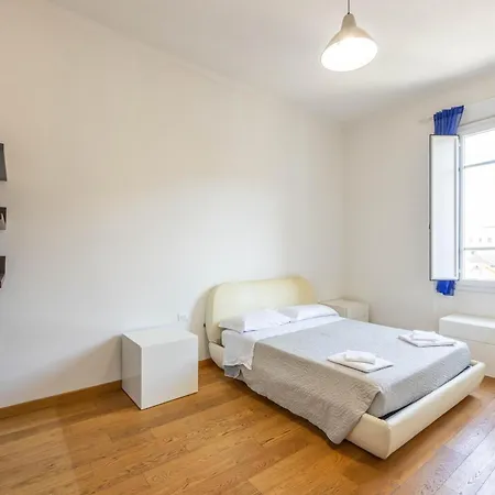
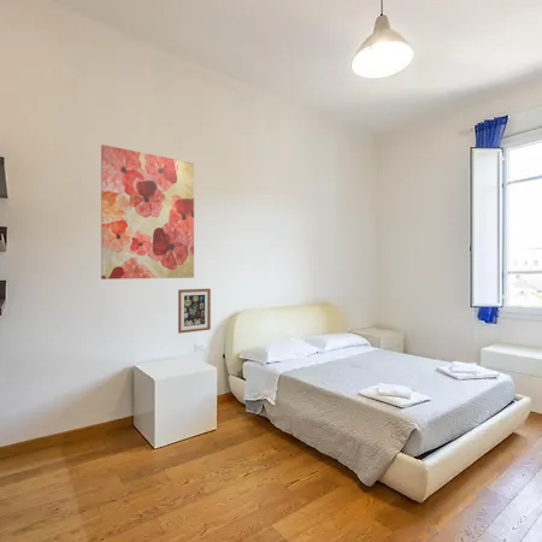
+ wall art [100,143,195,281]
+ wall art [177,288,212,335]
